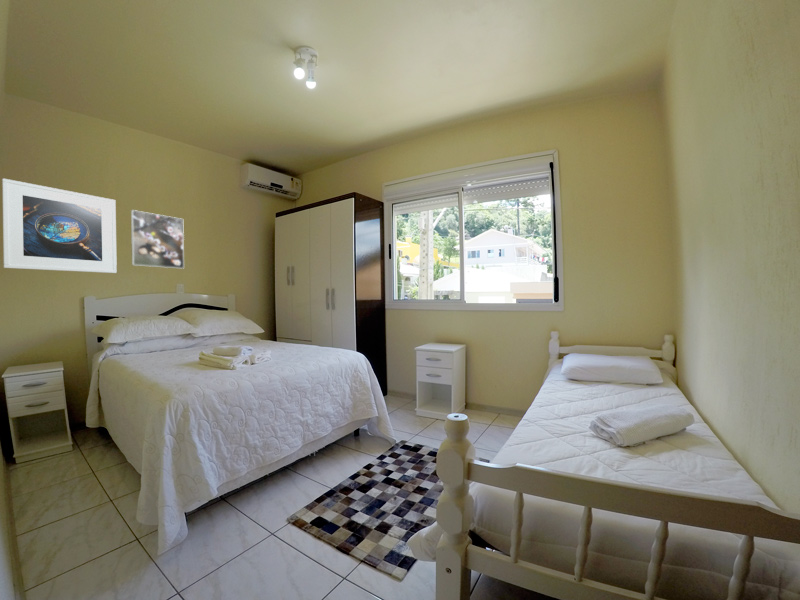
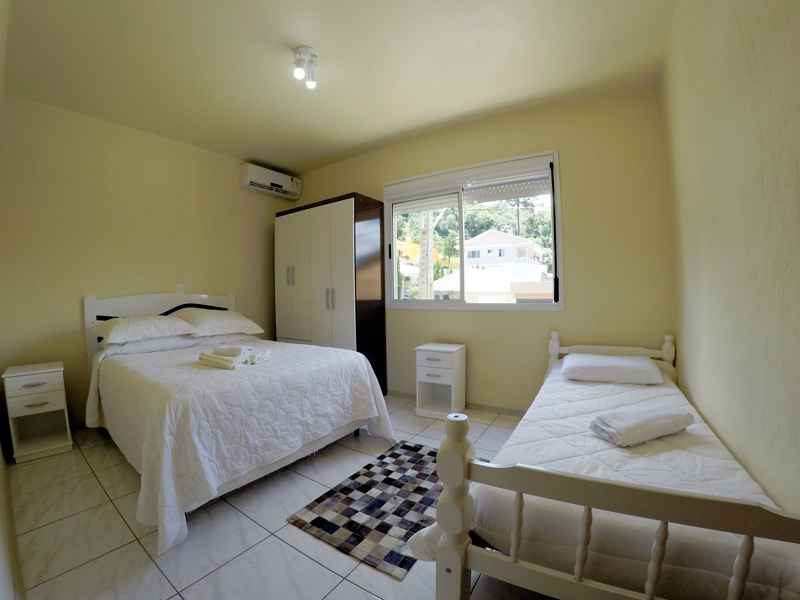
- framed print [130,209,185,270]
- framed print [1,177,118,274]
